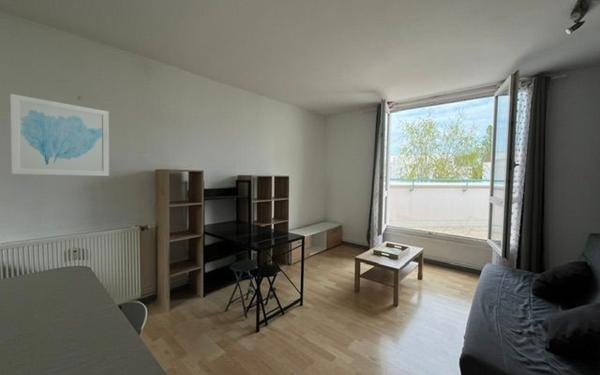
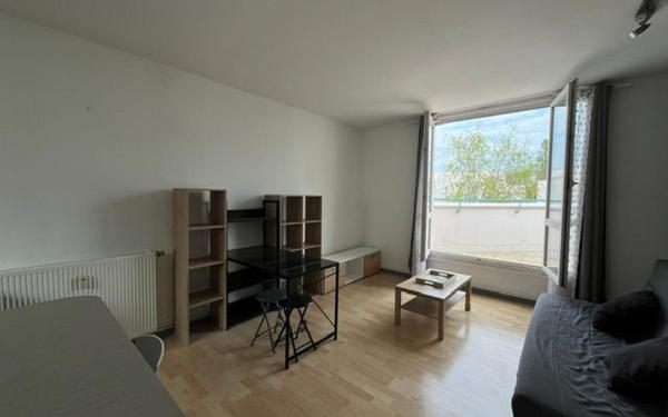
- wall art [9,93,110,177]
